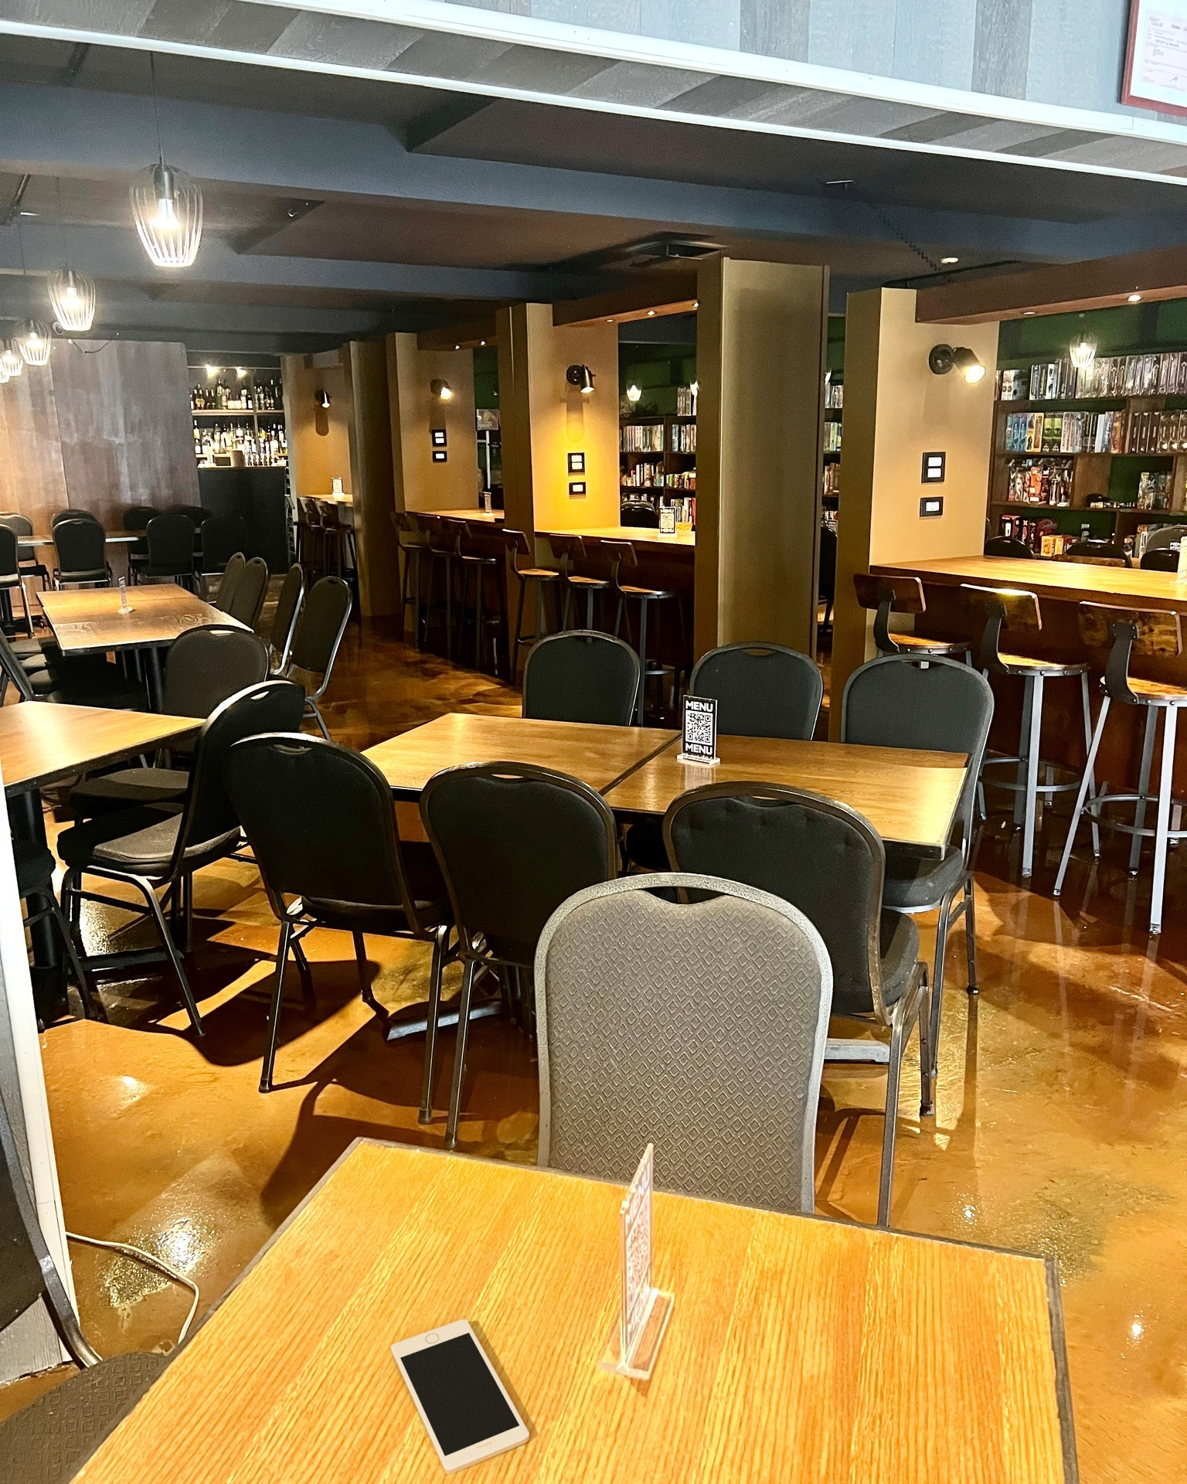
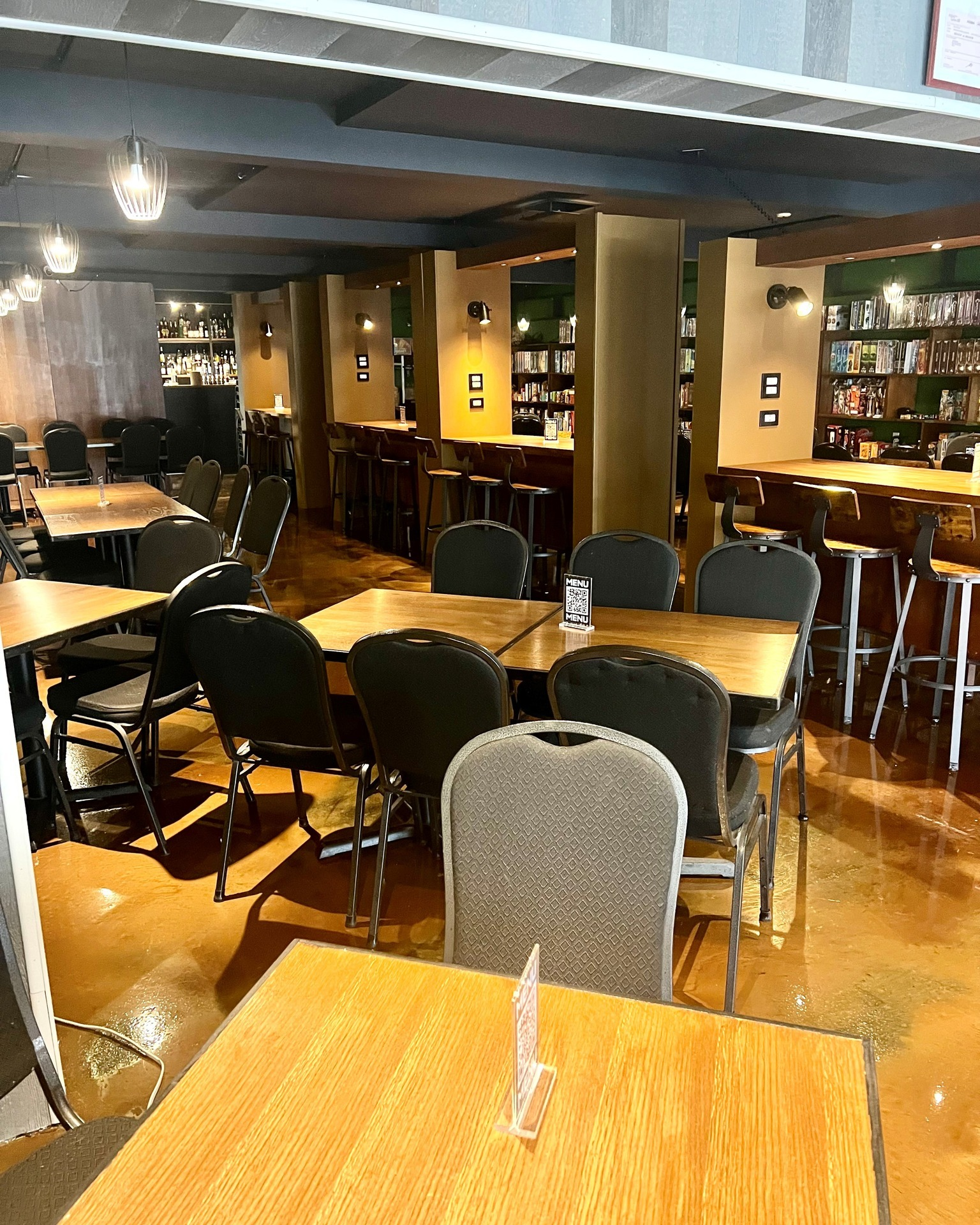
- cell phone [390,1318,531,1474]
